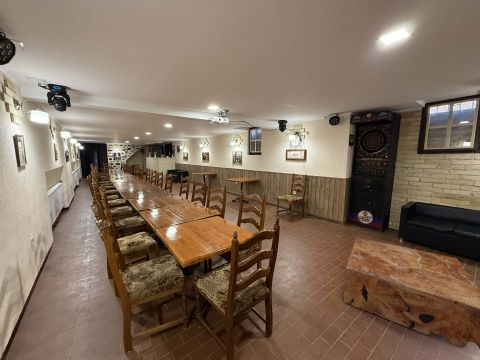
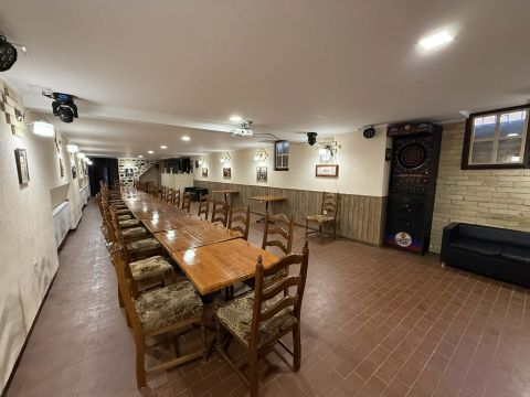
- coffee table [343,236,480,350]
